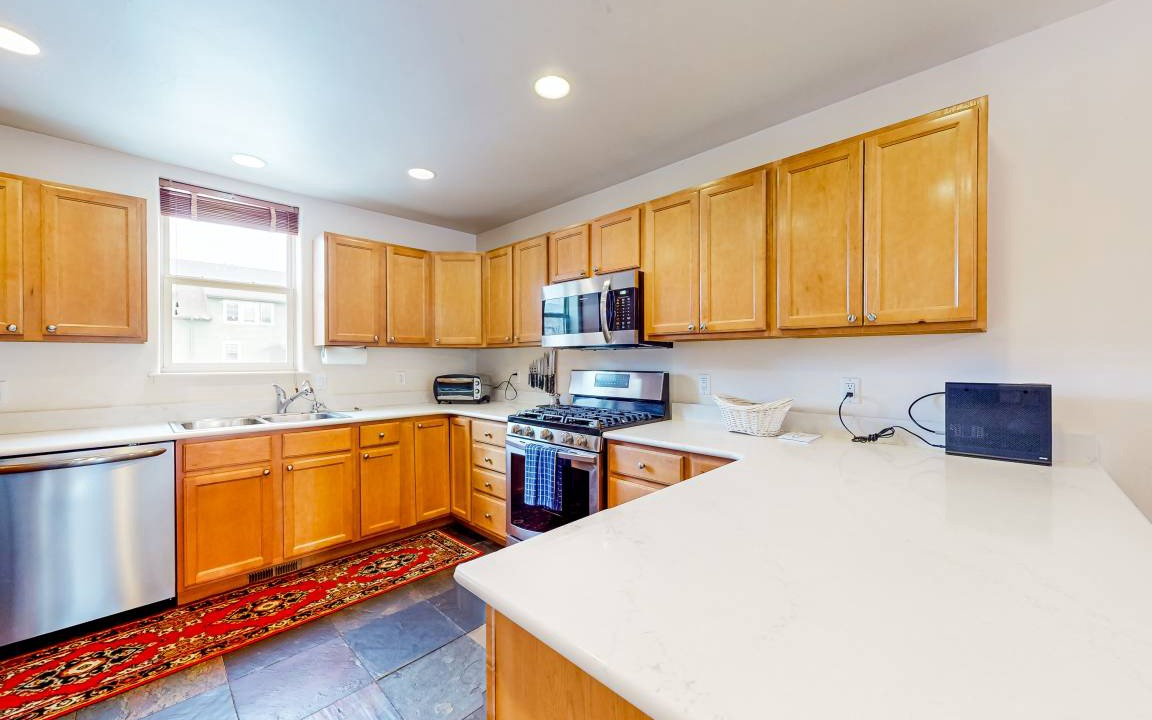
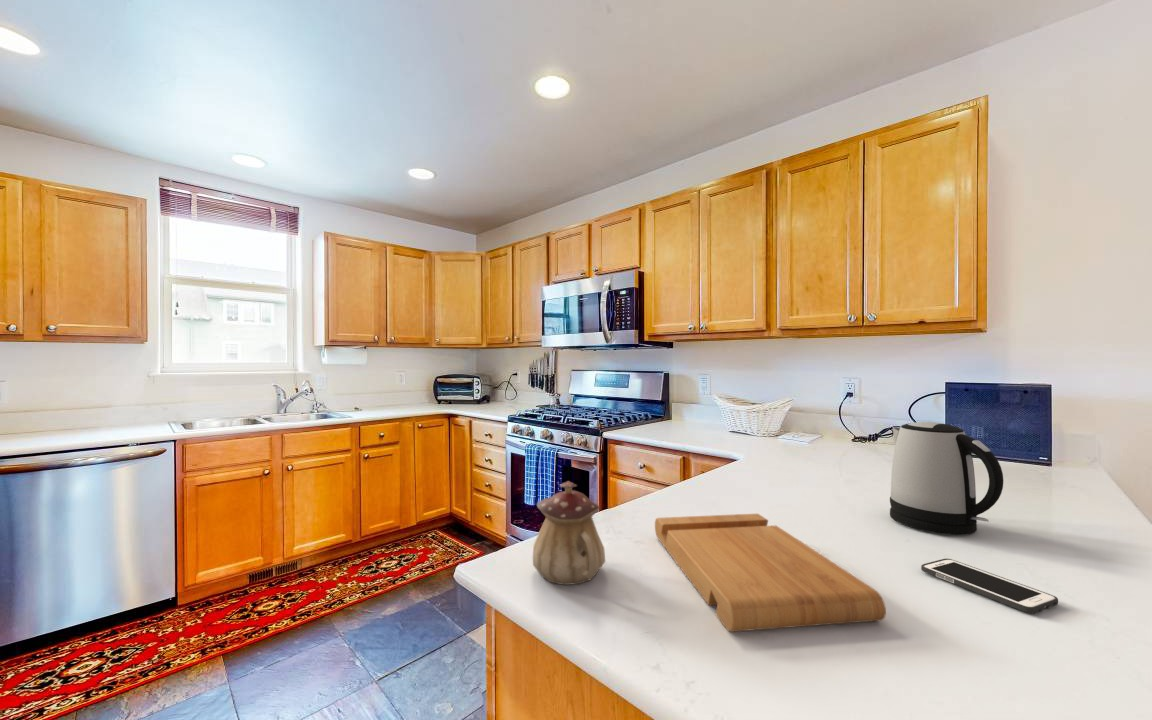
+ teapot [532,480,606,586]
+ cell phone [920,558,1059,614]
+ cutting board [654,513,887,633]
+ kettle [889,421,1004,536]
